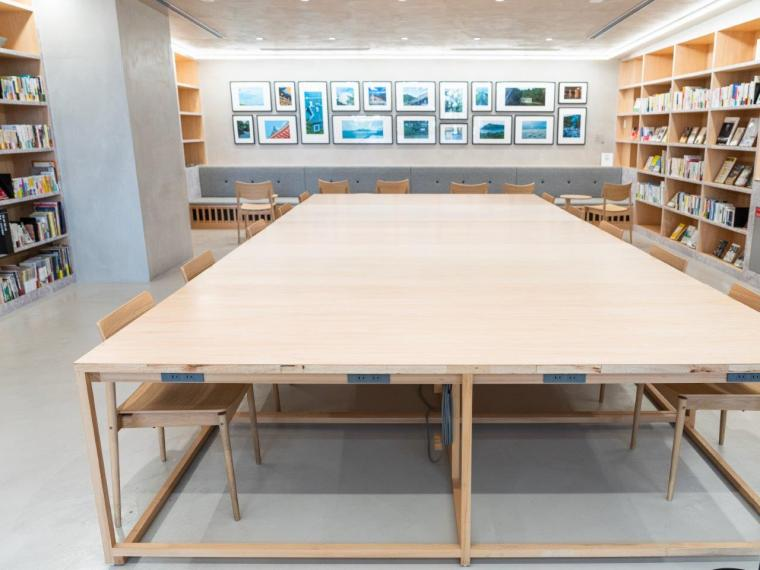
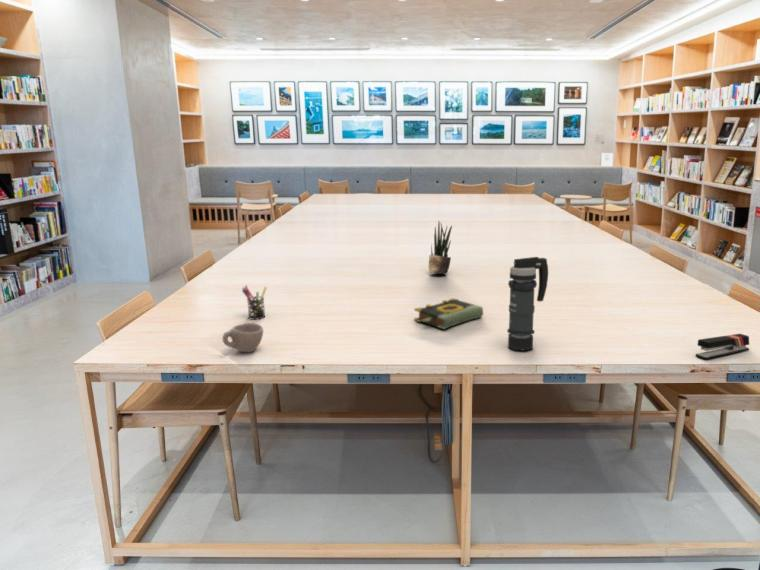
+ cup [222,322,264,354]
+ potted plant [428,221,453,275]
+ book [413,297,484,331]
+ smoke grenade [506,256,549,351]
+ stapler [695,333,750,360]
+ pen holder [241,284,268,321]
